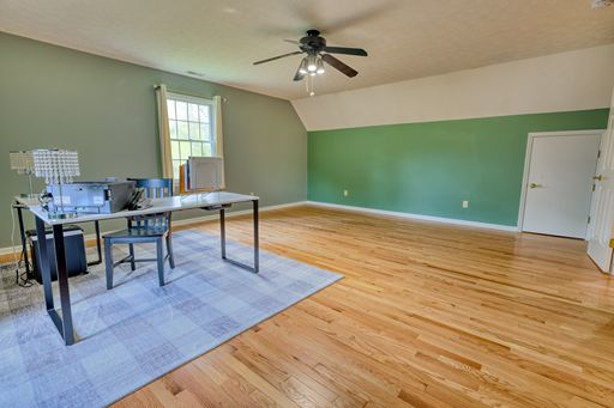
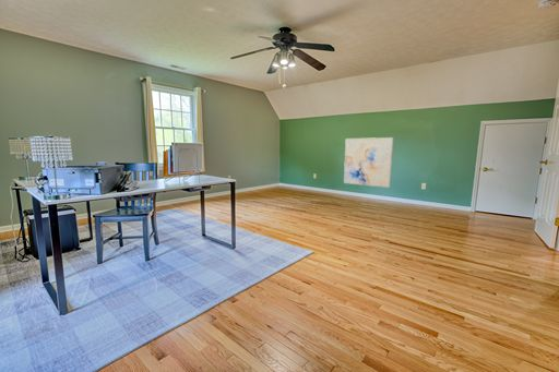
+ wall art [343,136,394,189]
